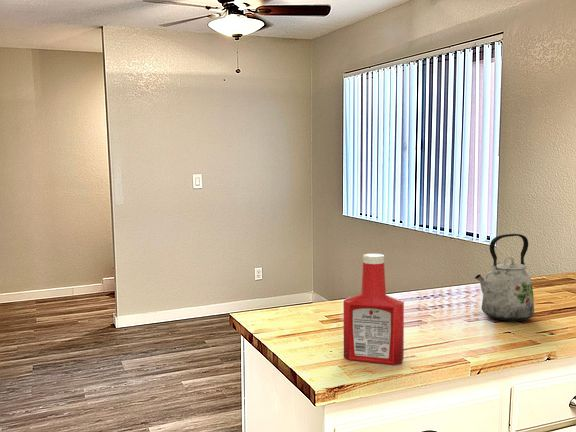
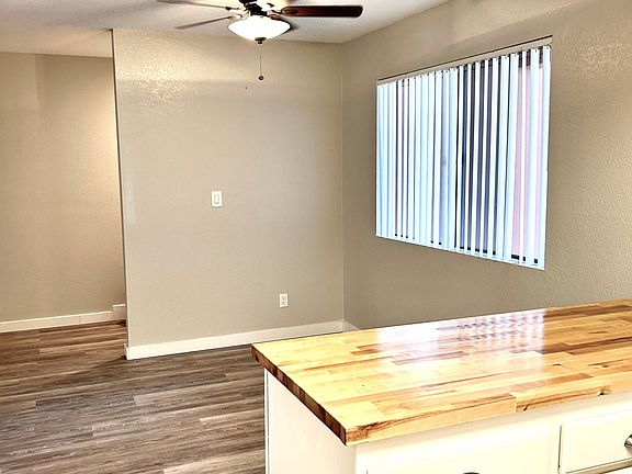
- soap bottle [342,253,405,365]
- kettle [474,233,535,322]
